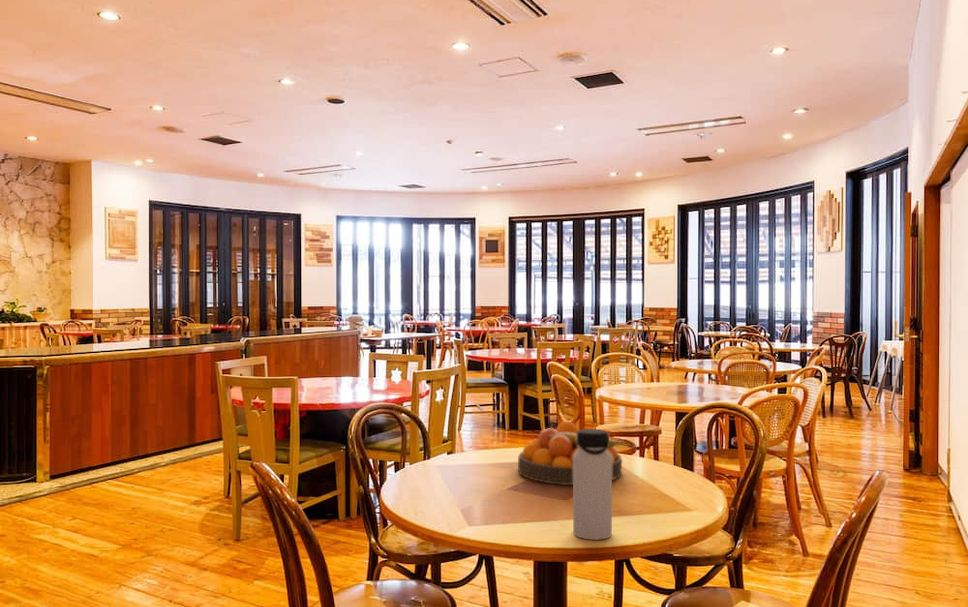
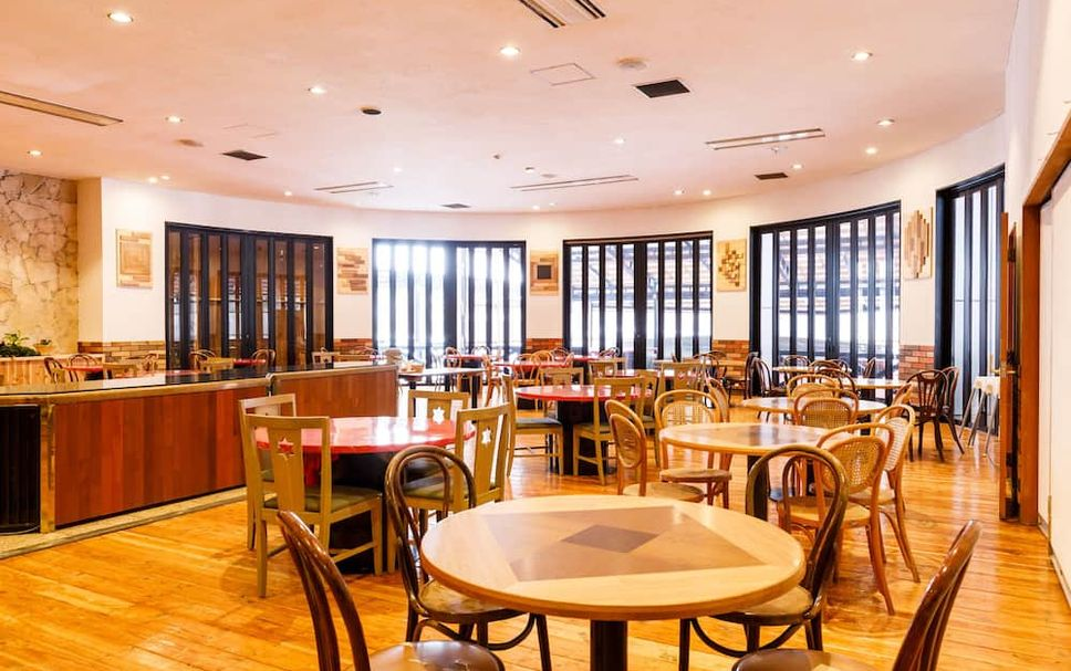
- water bottle [572,428,613,541]
- fruit bowl [517,420,625,486]
